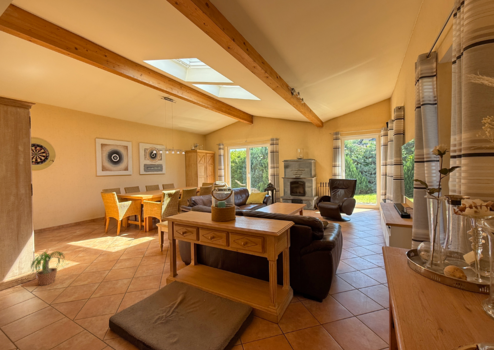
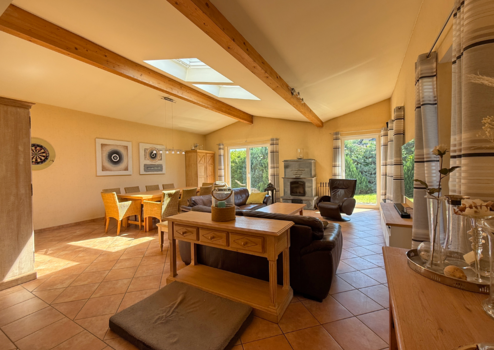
- potted plant [26,250,72,287]
